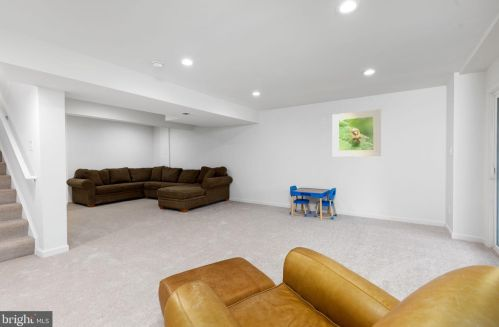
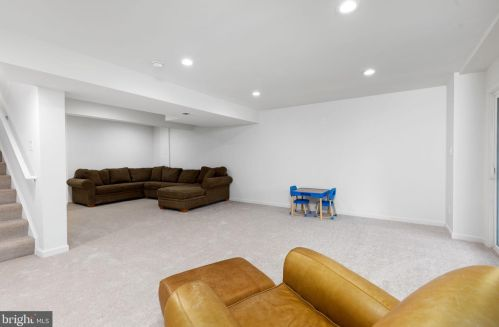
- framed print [332,108,382,158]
